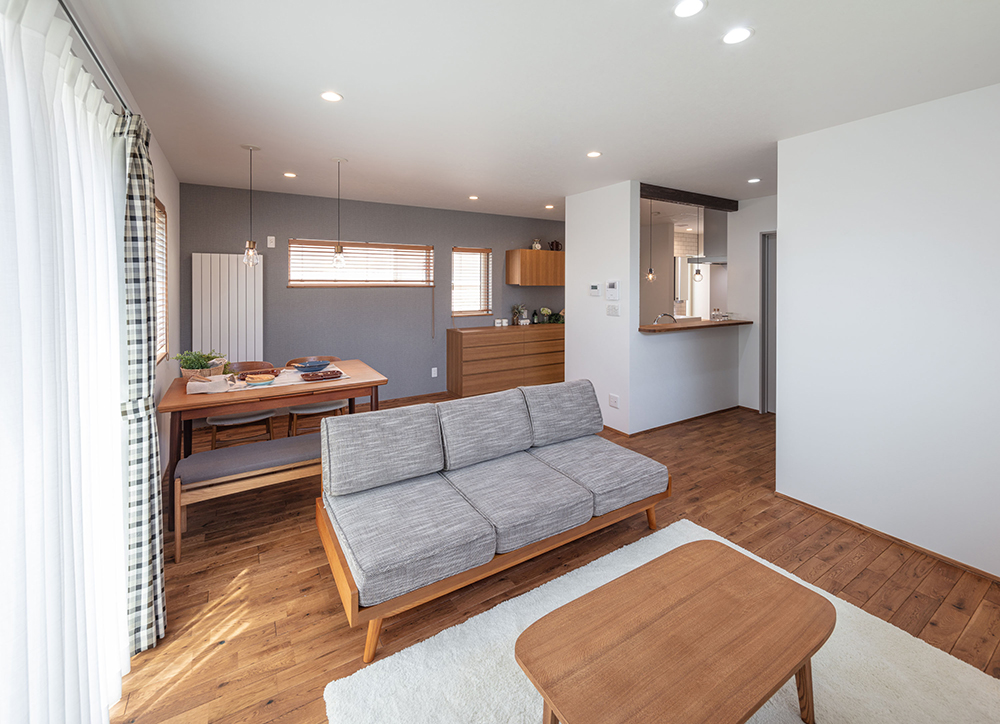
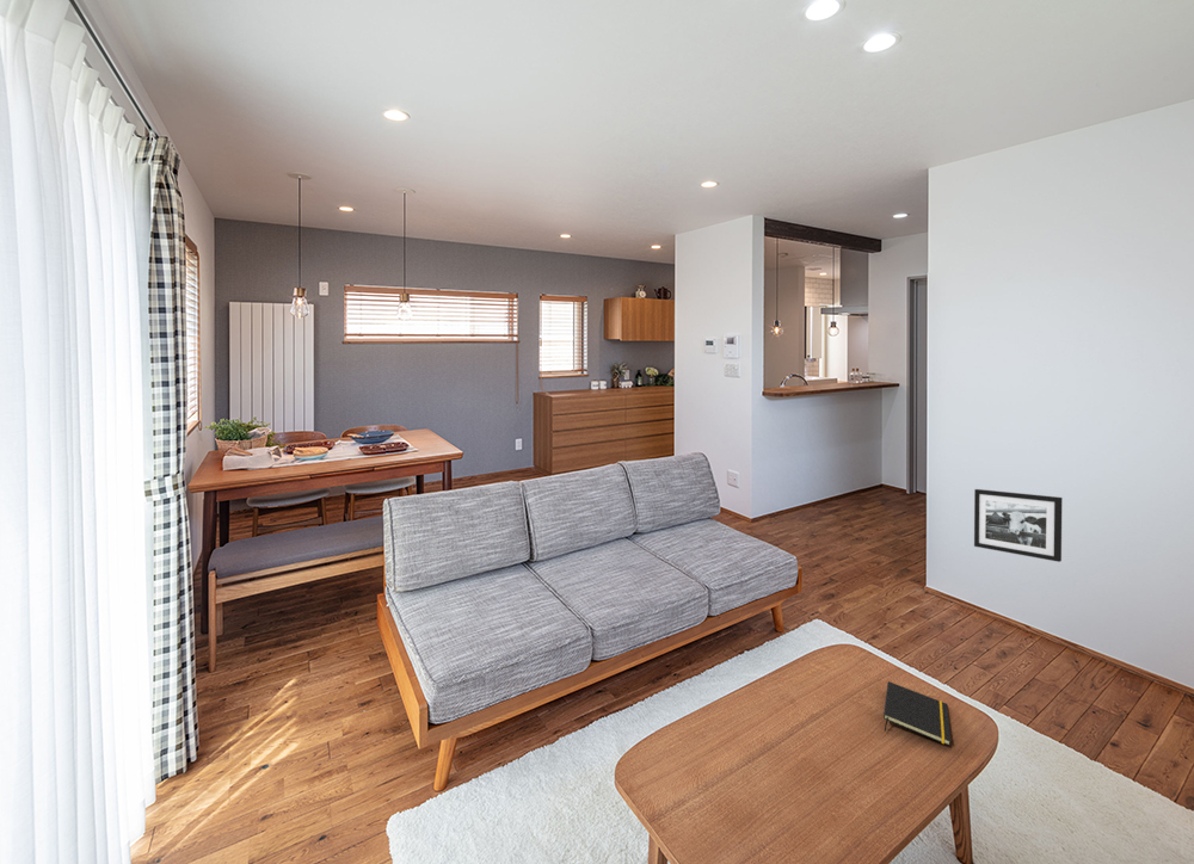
+ picture frame [973,488,1064,563]
+ notepad [882,680,952,747]
